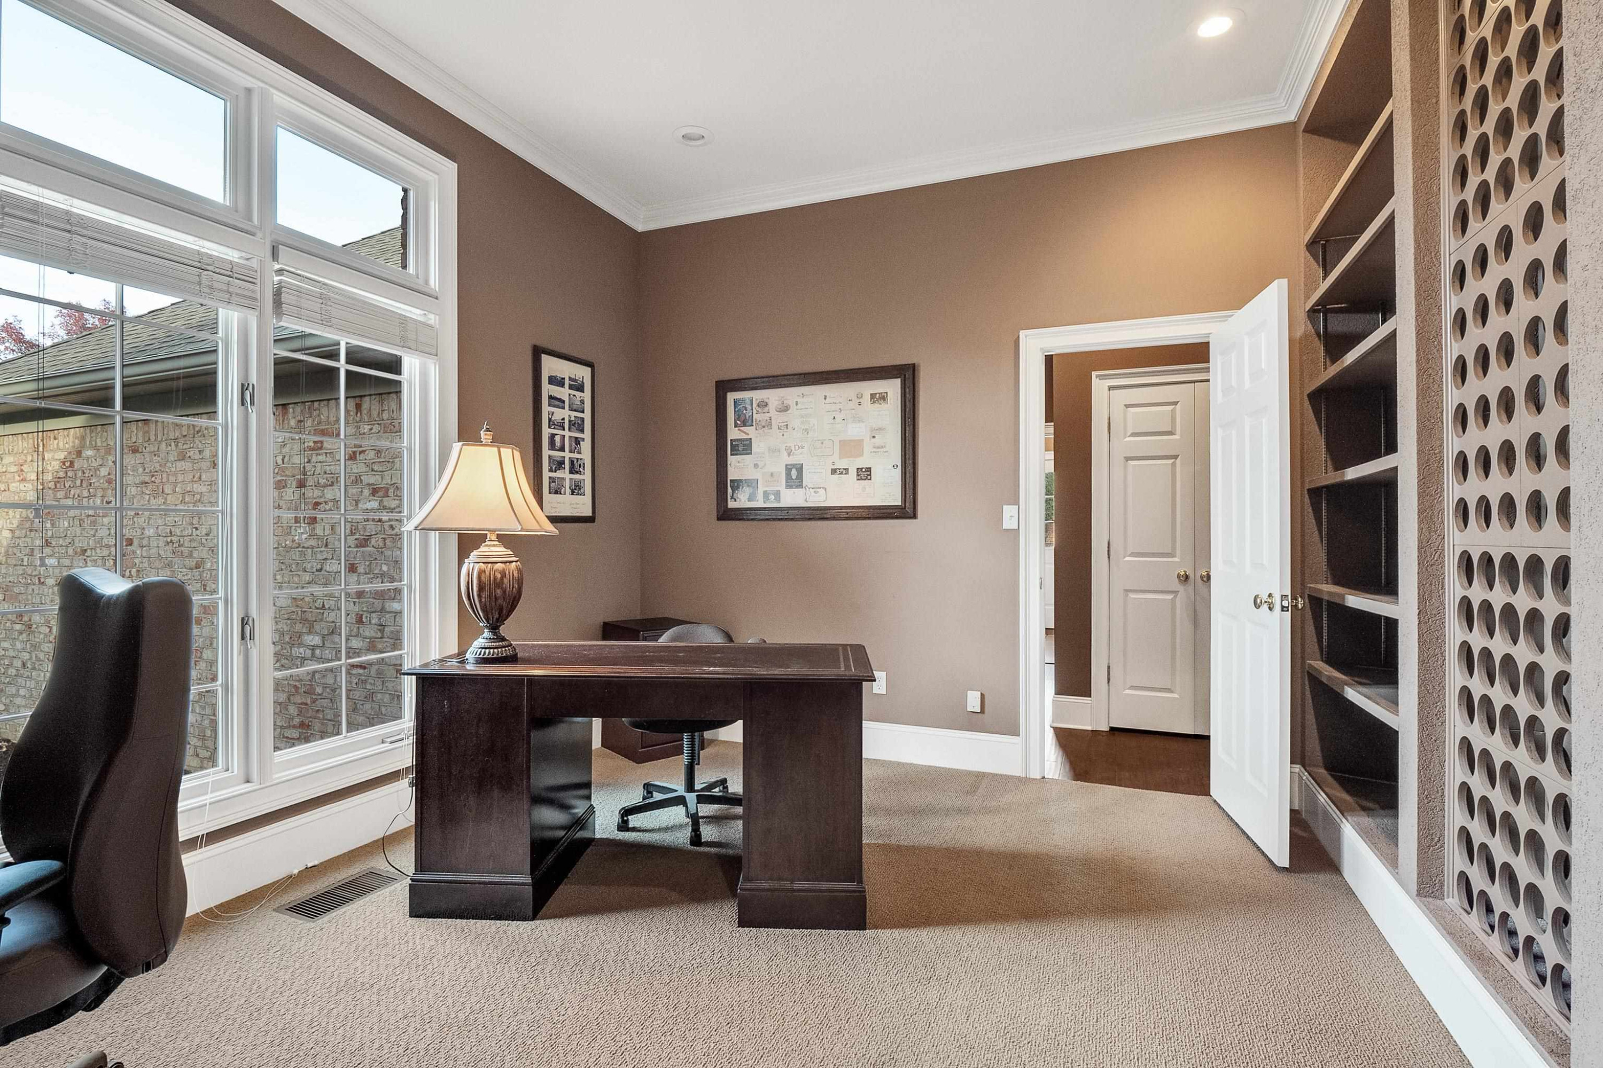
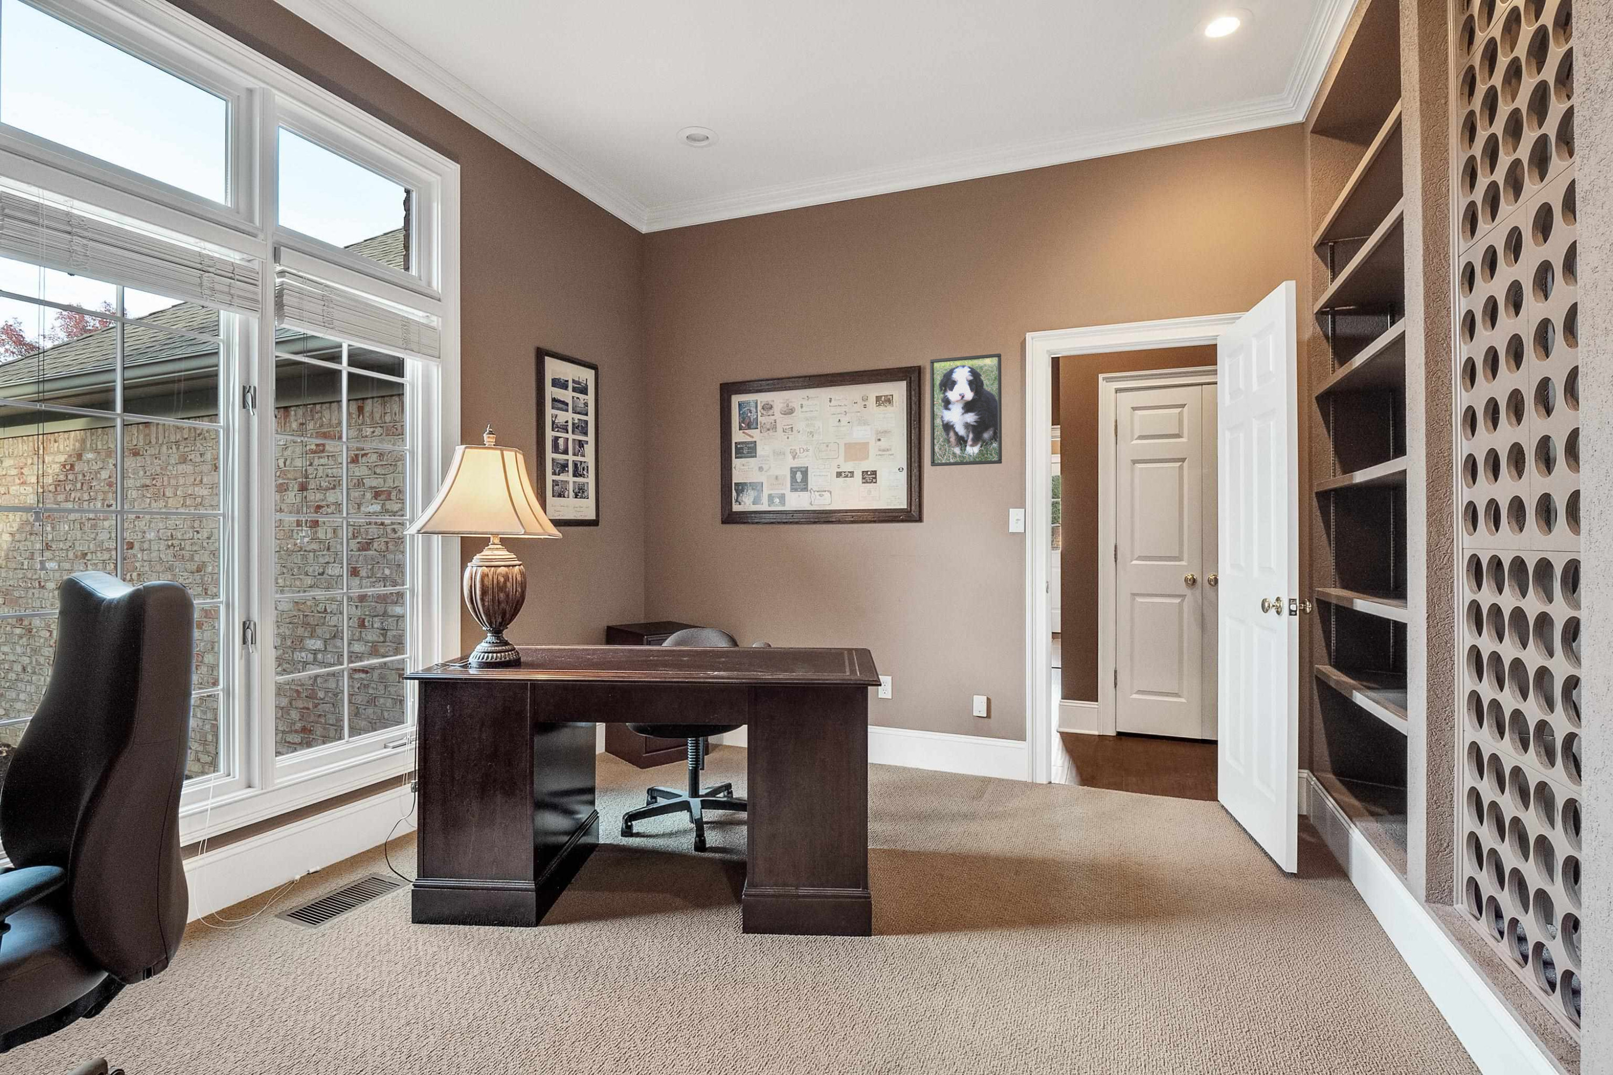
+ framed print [930,353,1003,467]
